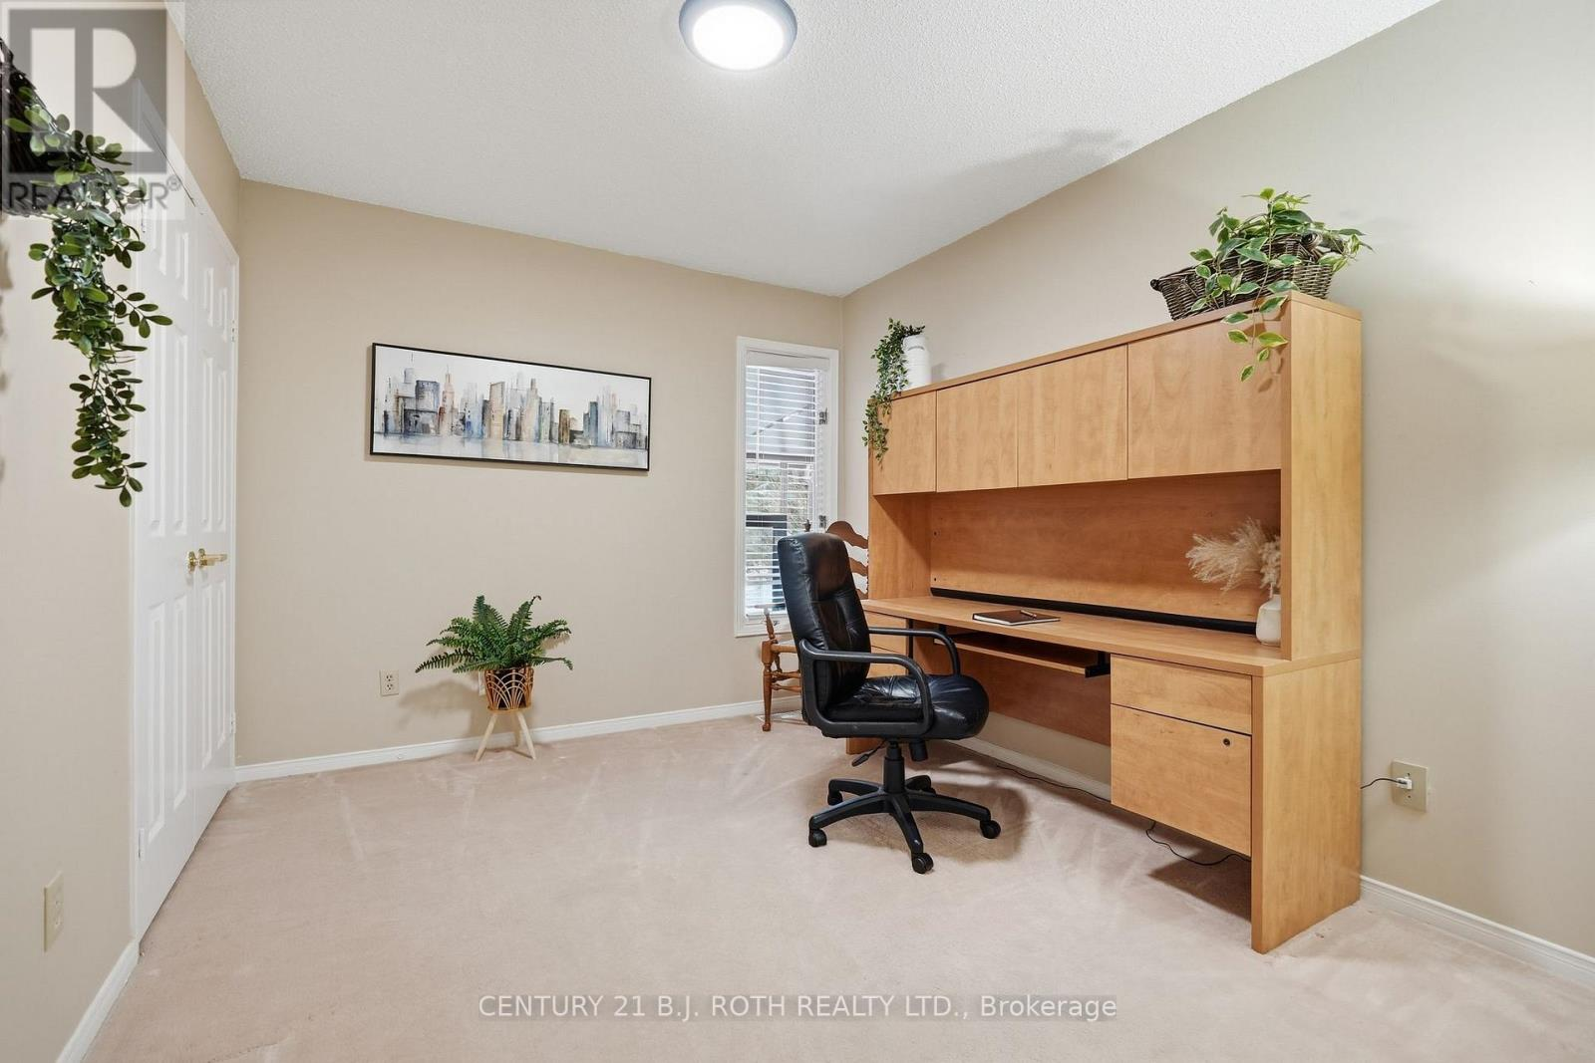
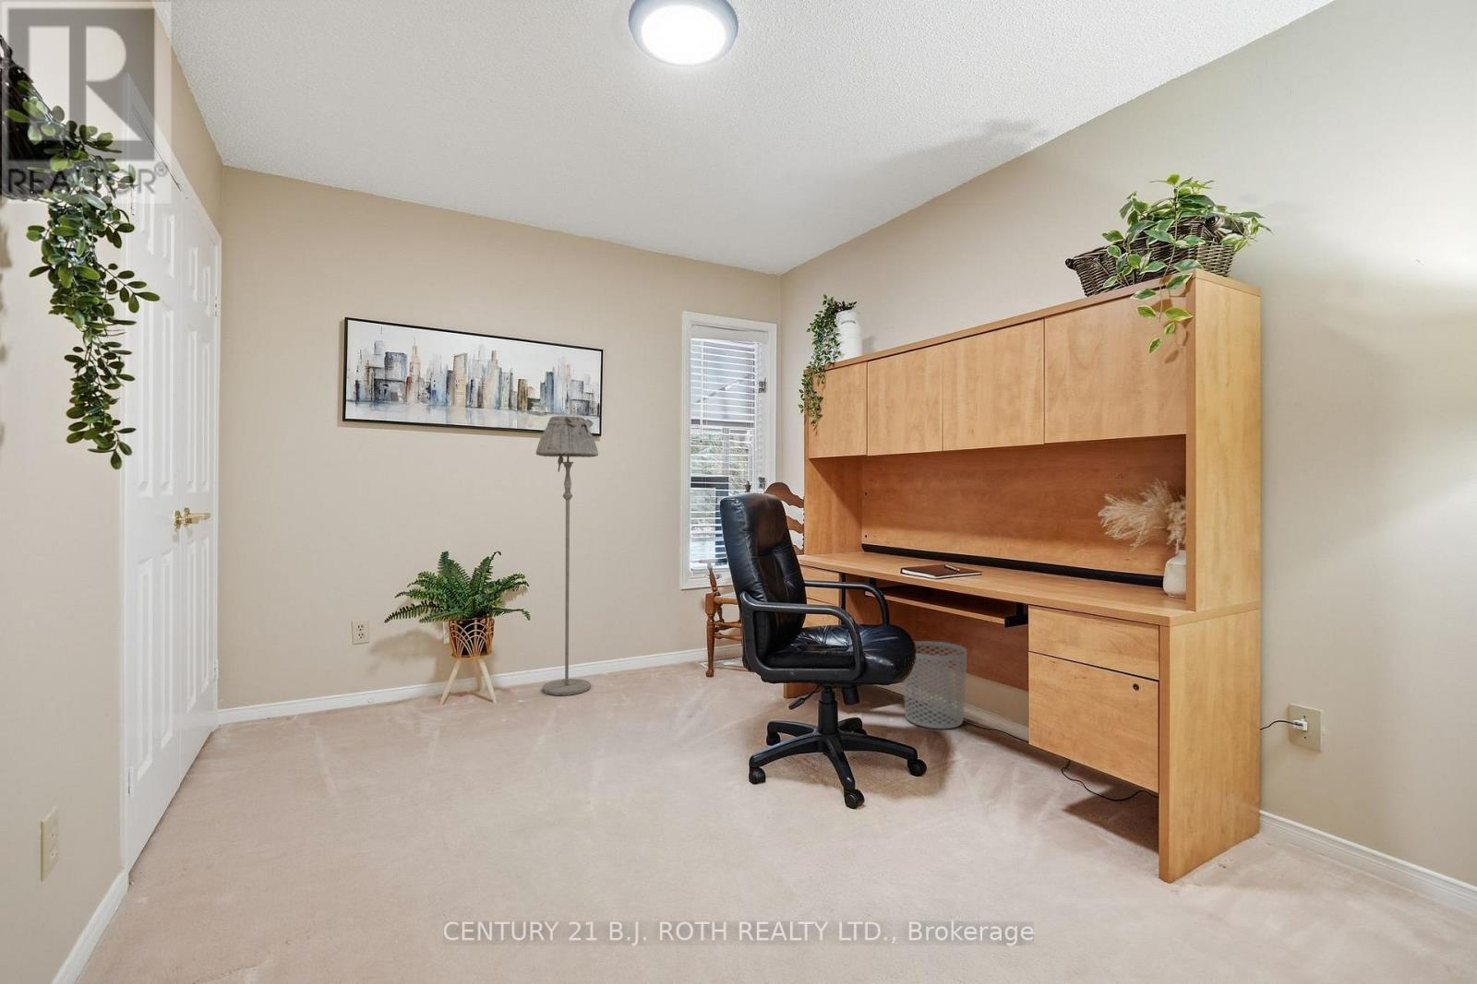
+ floor lamp [535,415,599,696]
+ waste bin [903,640,967,729]
